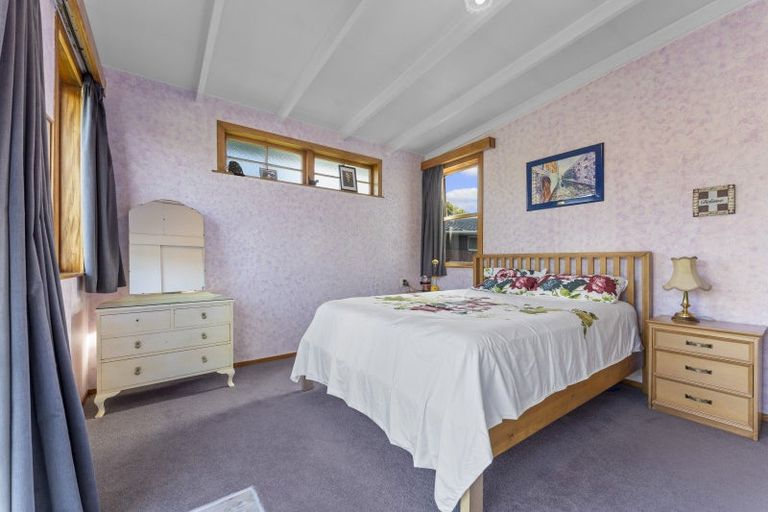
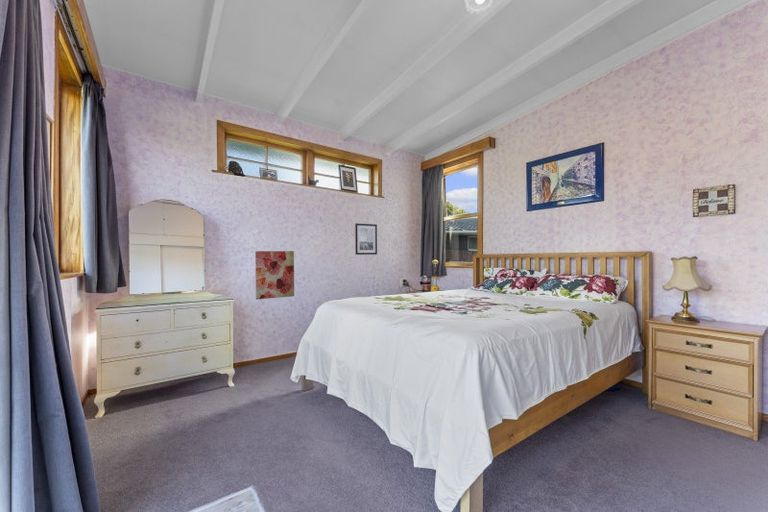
+ wall art [254,250,295,300]
+ wall art [354,222,378,256]
